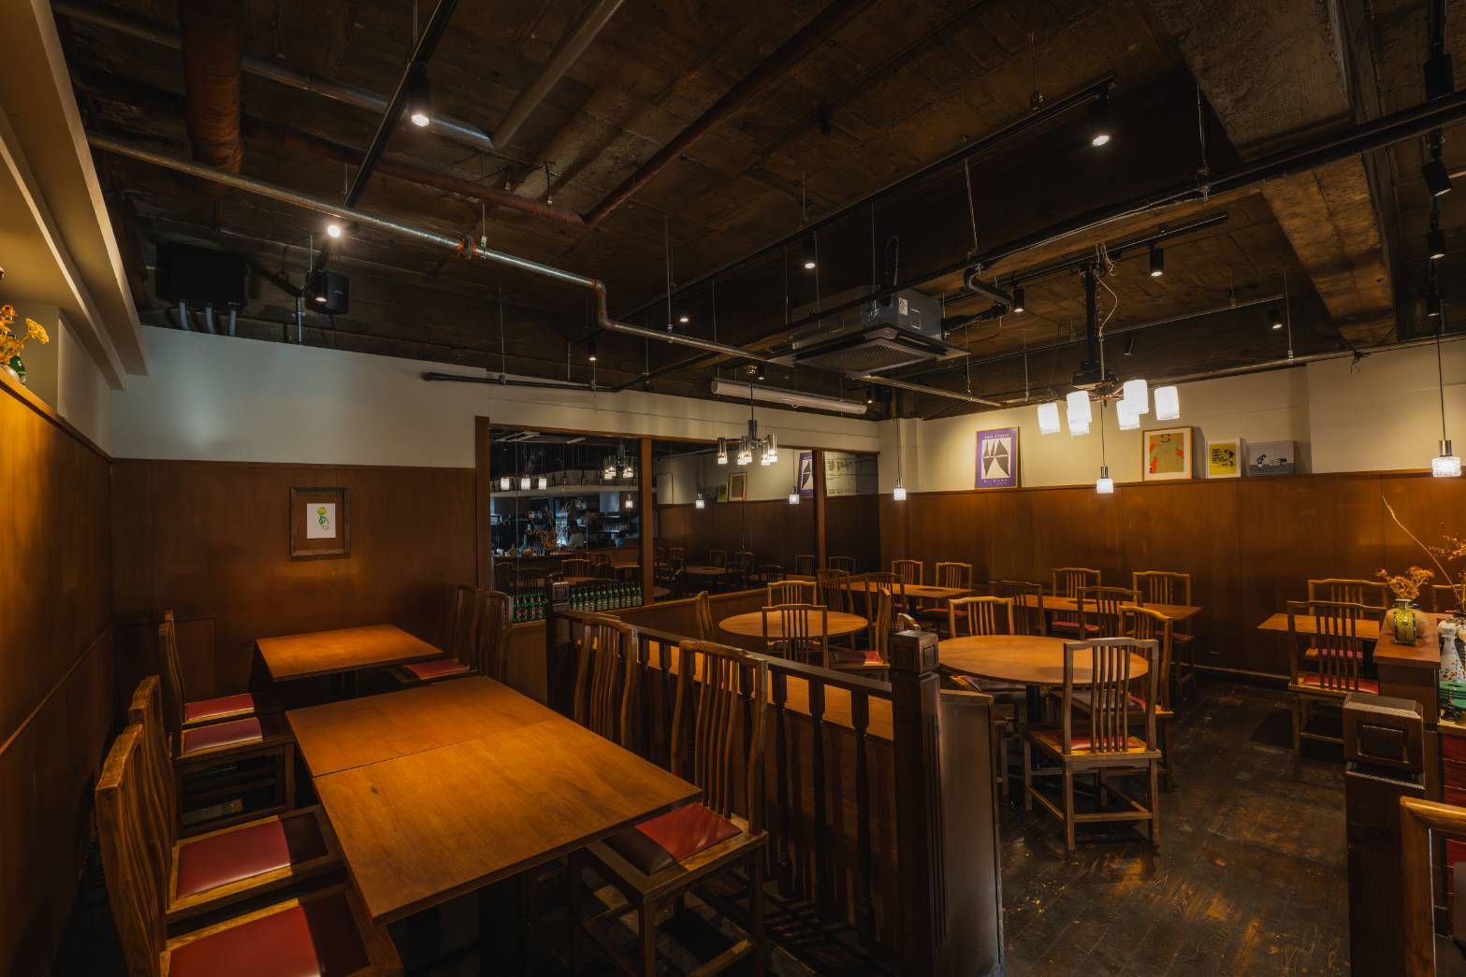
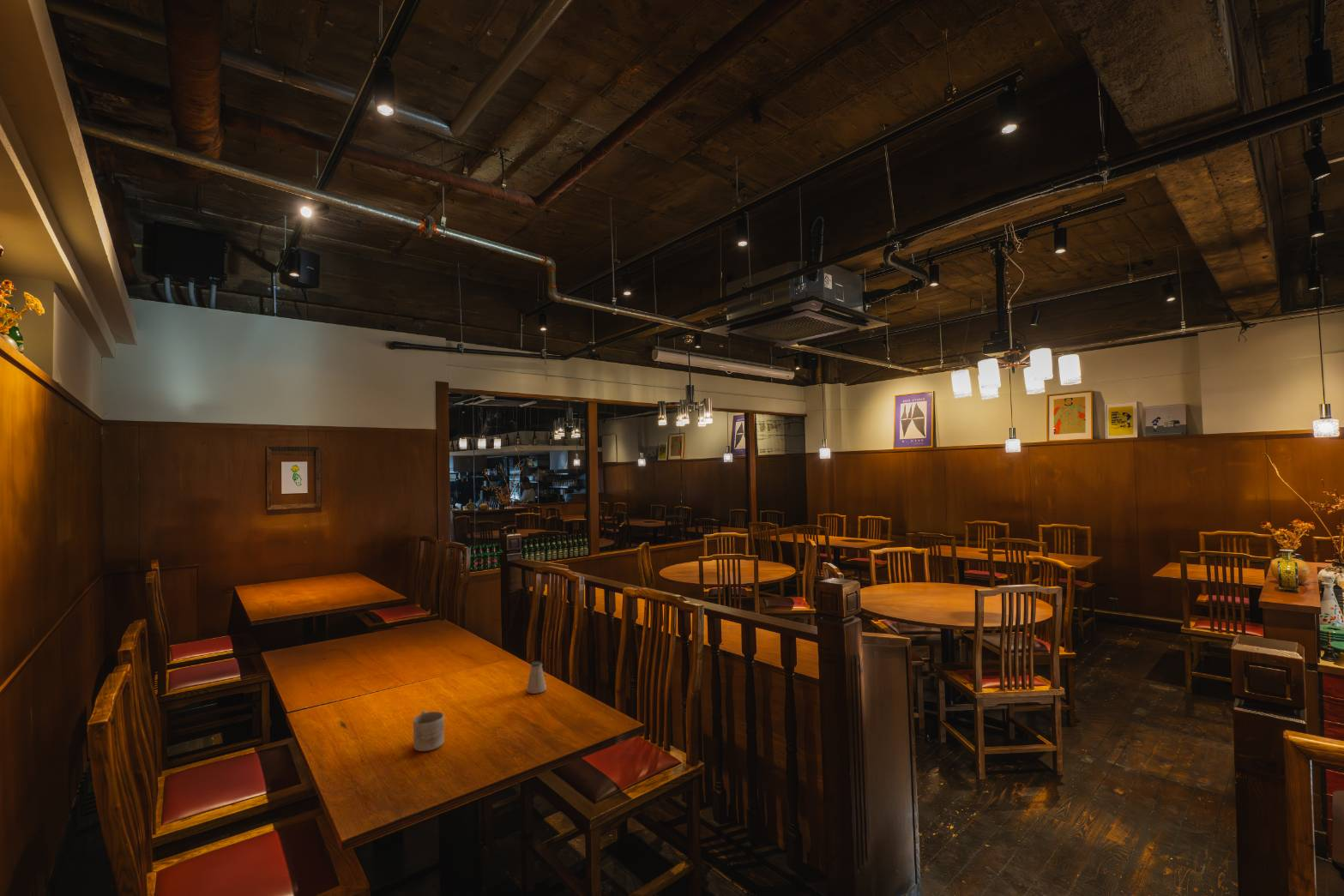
+ mug [413,710,445,752]
+ saltshaker [526,660,547,695]
